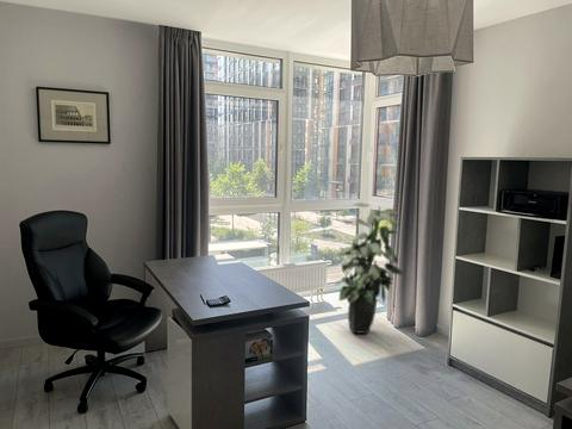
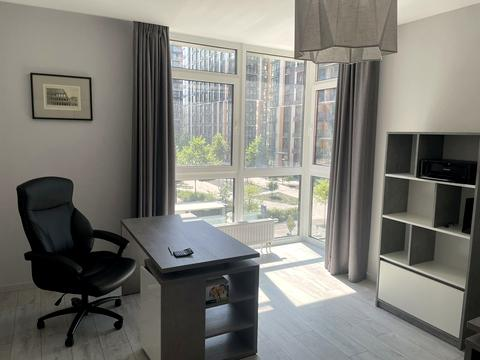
- indoor plant [334,201,406,335]
